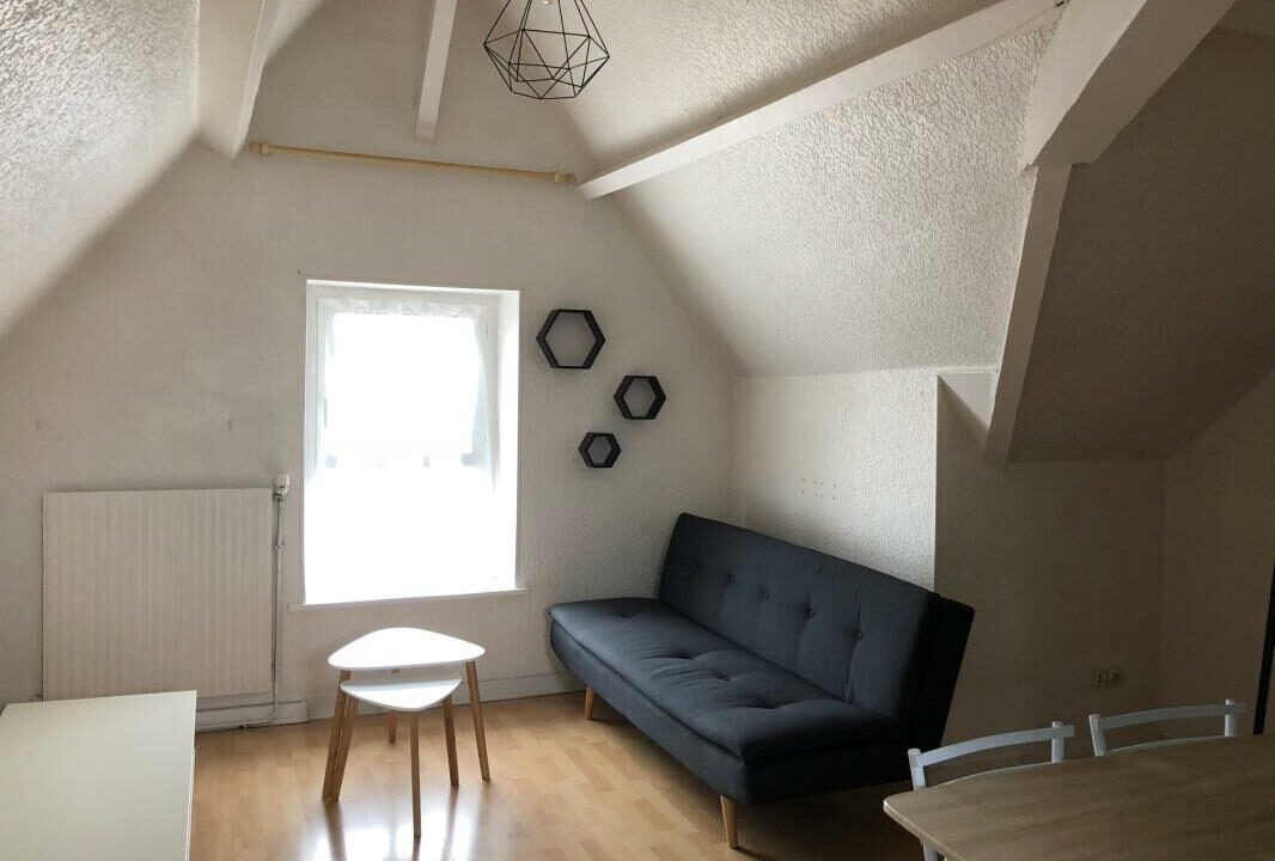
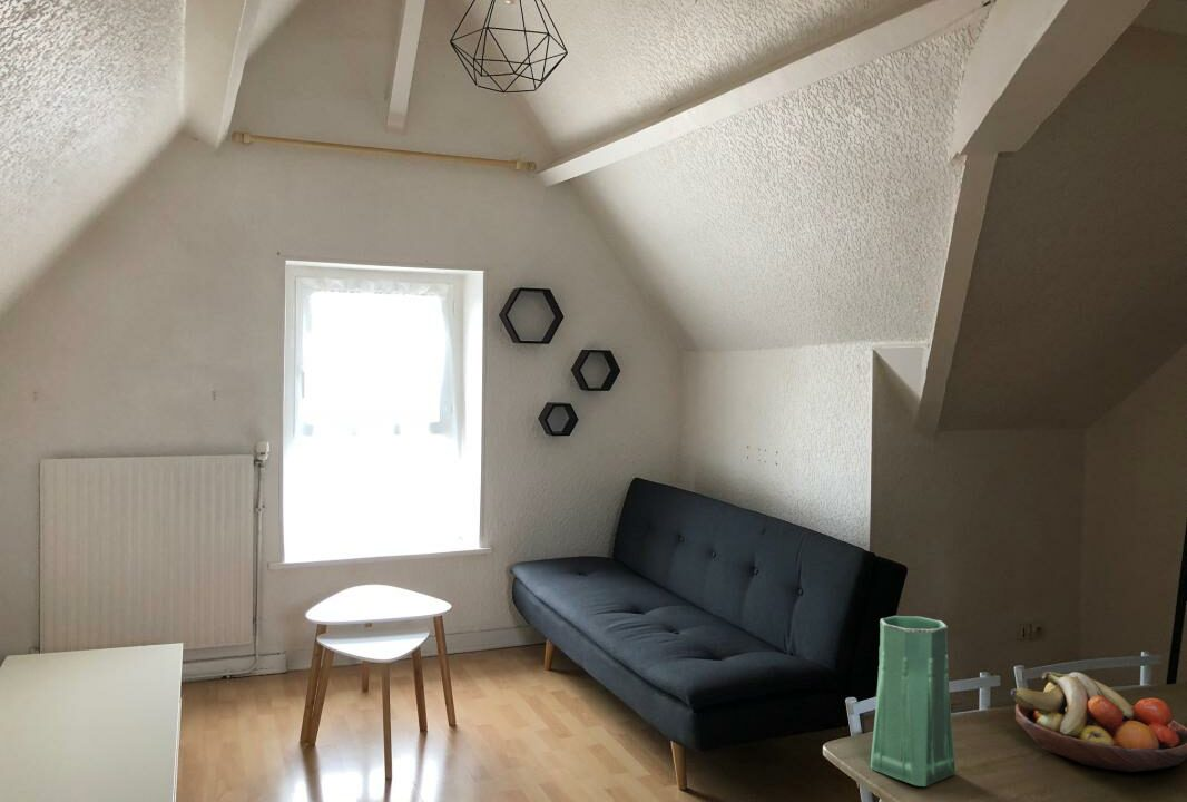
+ fruit bowl [1010,671,1187,773]
+ vase [870,615,957,788]
